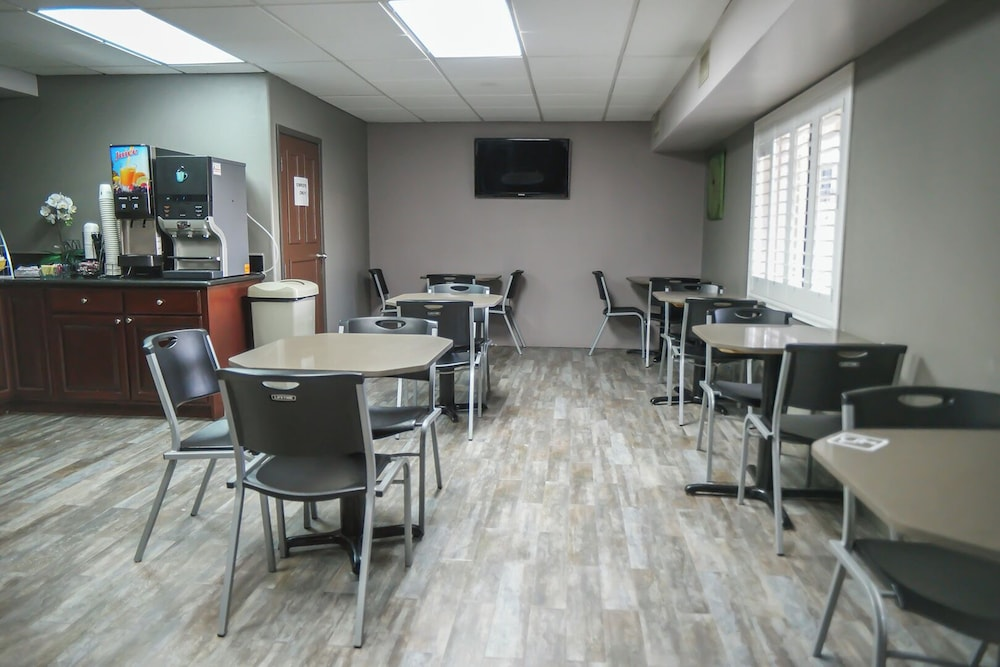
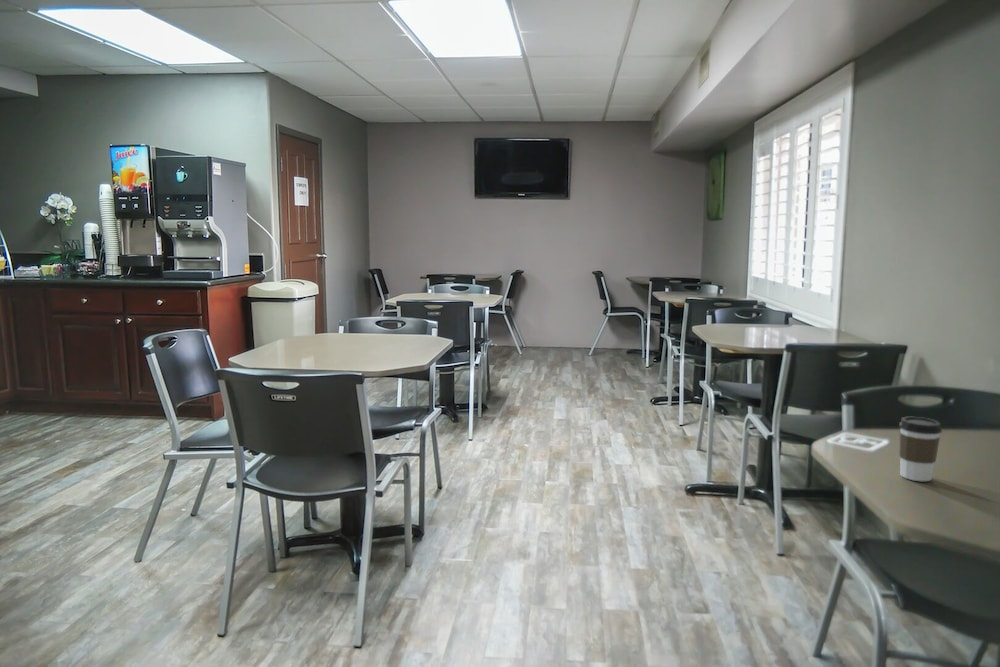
+ coffee cup [898,416,943,482]
